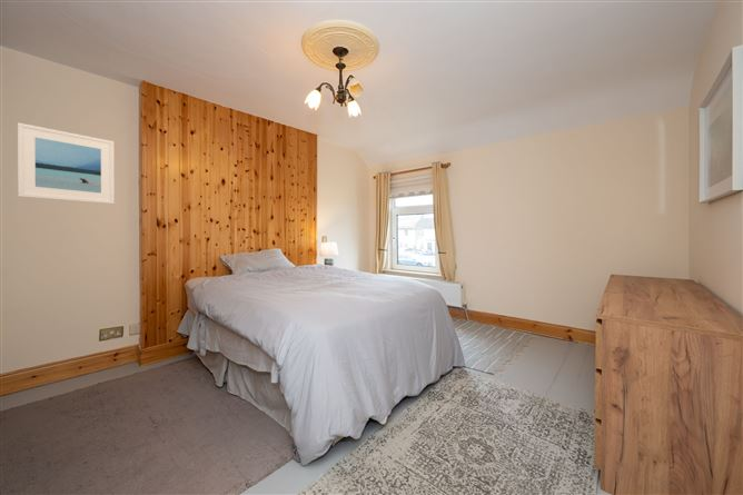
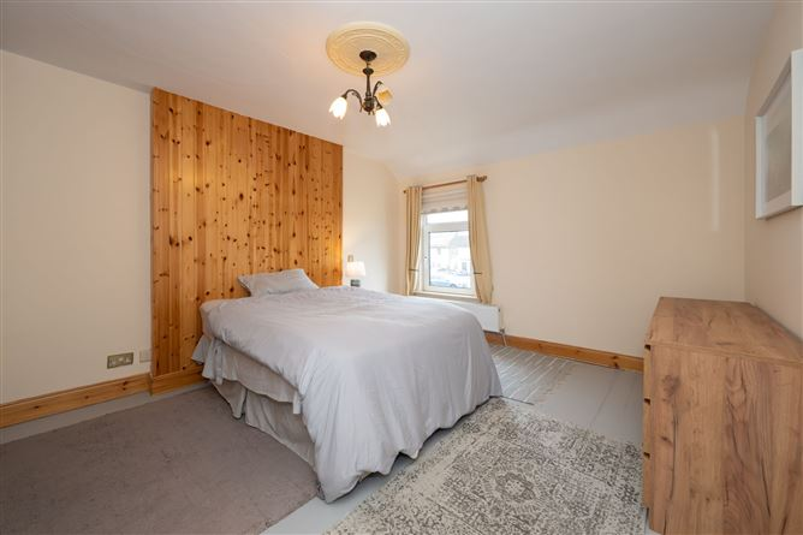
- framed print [17,121,116,206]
